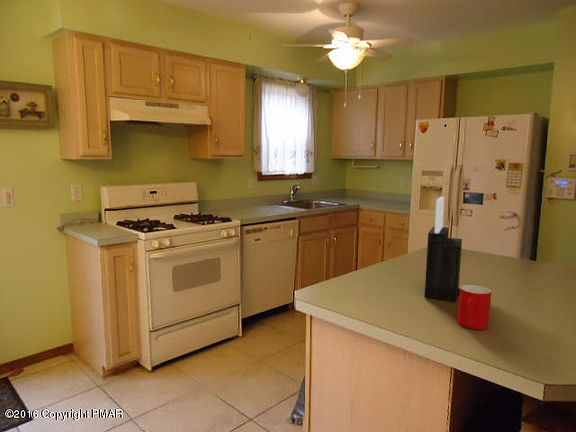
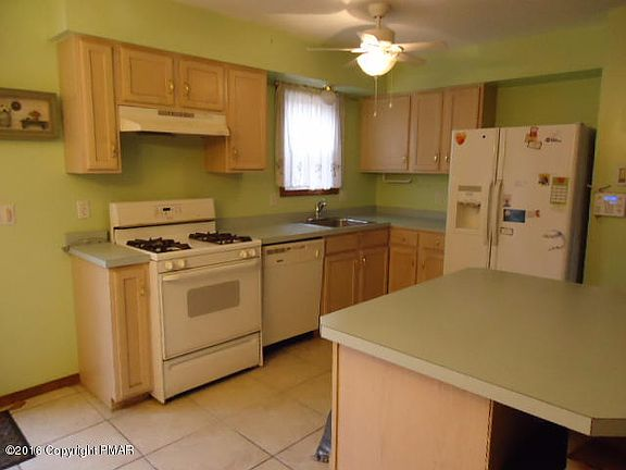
- cup [457,284,492,331]
- knife block [424,196,463,303]
